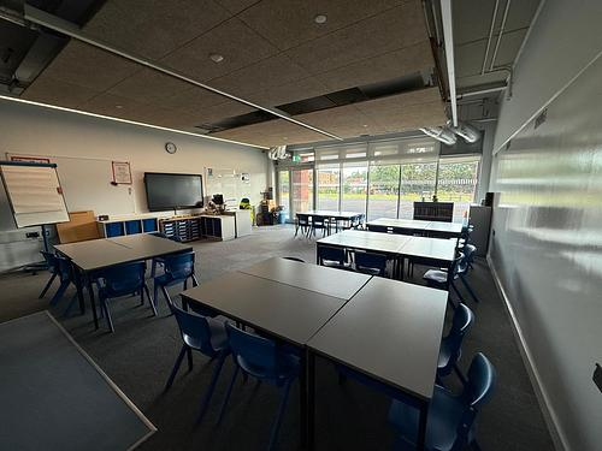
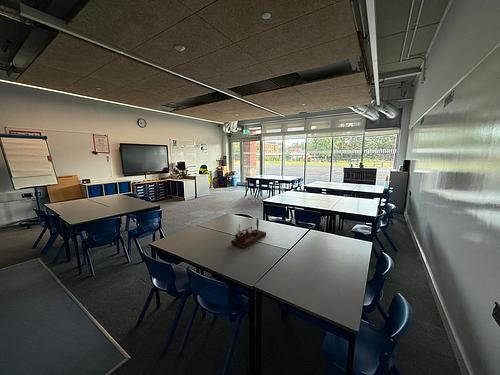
+ desk organizer [230,217,267,249]
